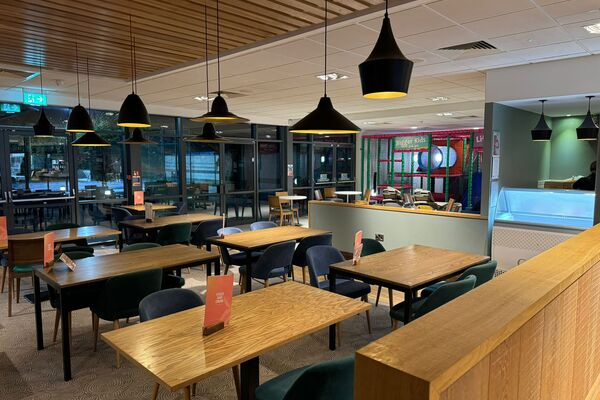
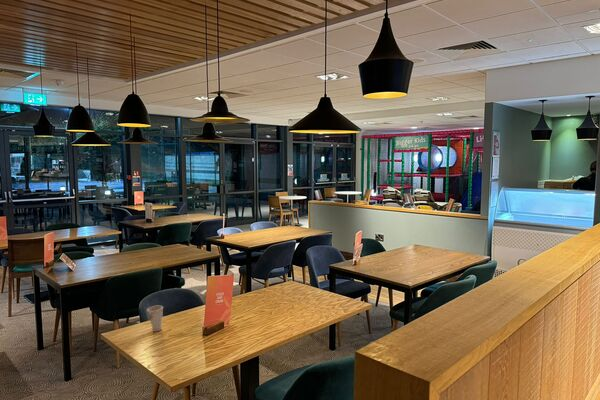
+ cup [146,305,164,332]
